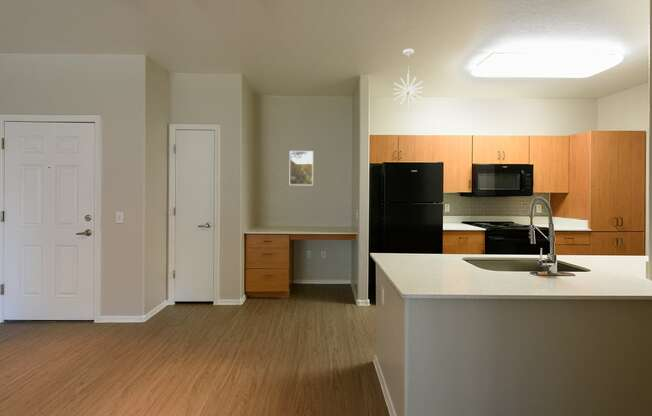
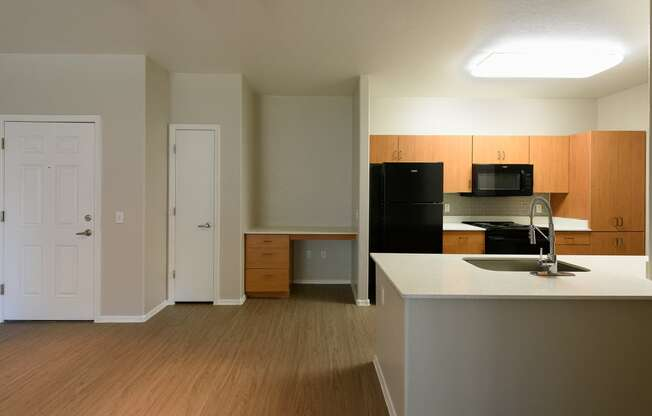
- pendant light [392,48,425,108]
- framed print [289,150,314,186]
